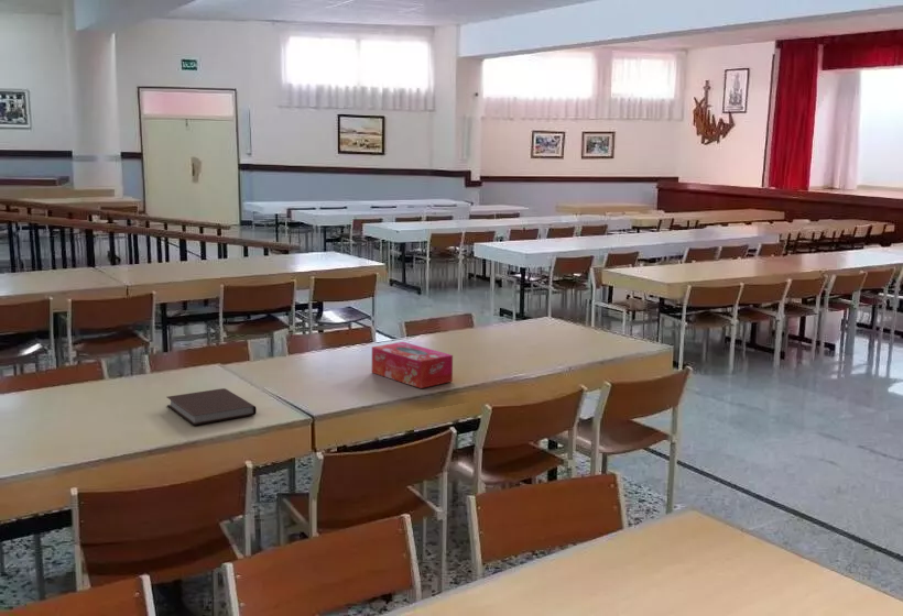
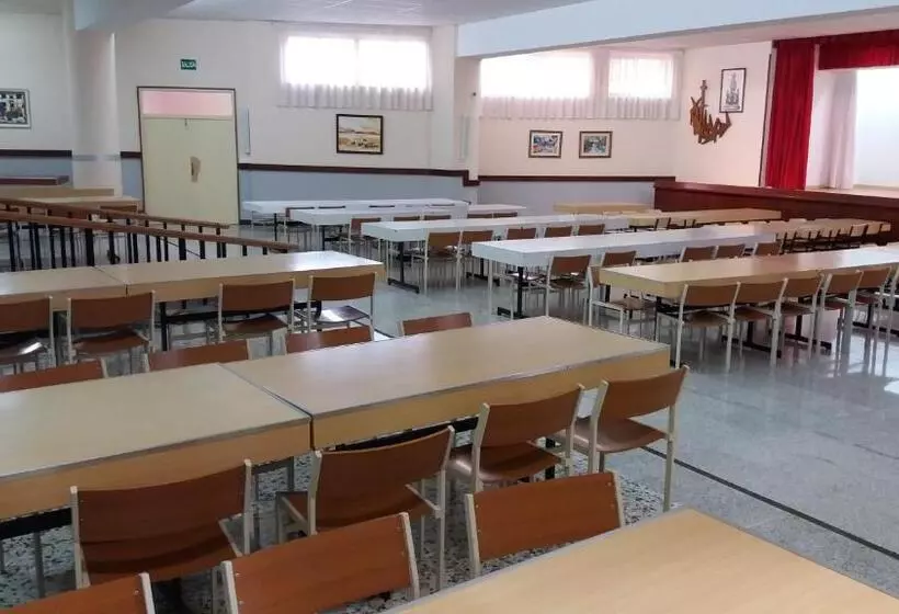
- notebook [166,387,258,427]
- tissue box [371,341,454,389]
